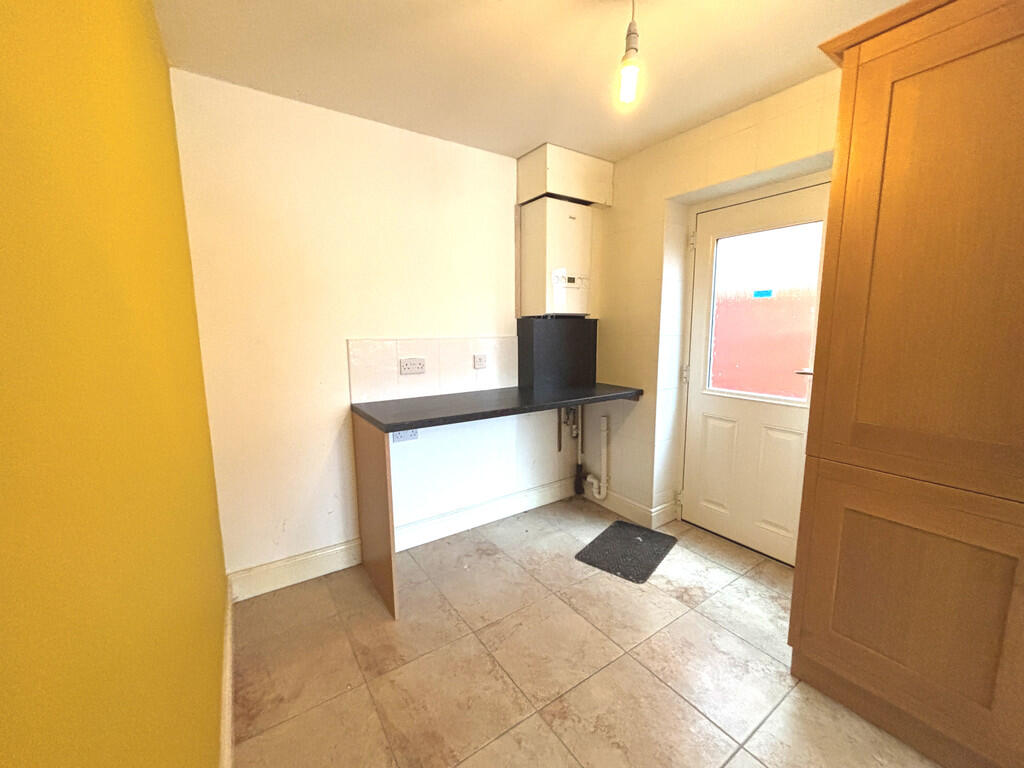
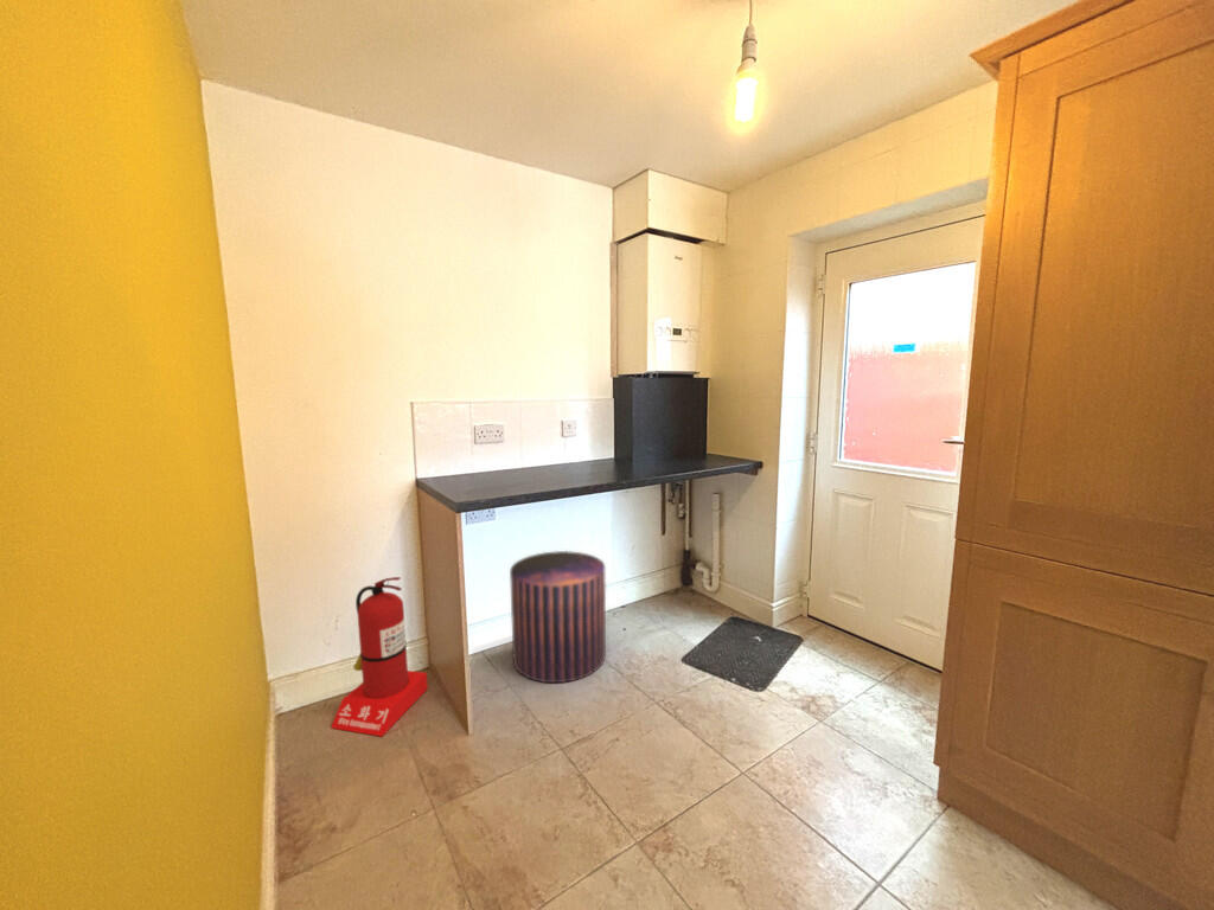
+ stool [509,550,607,684]
+ fire extinguisher [330,576,429,738]
